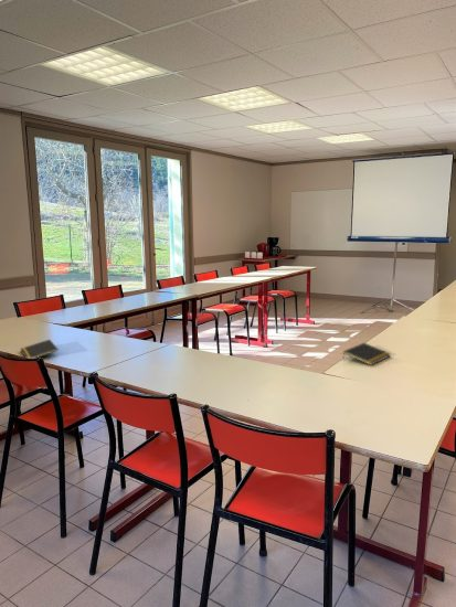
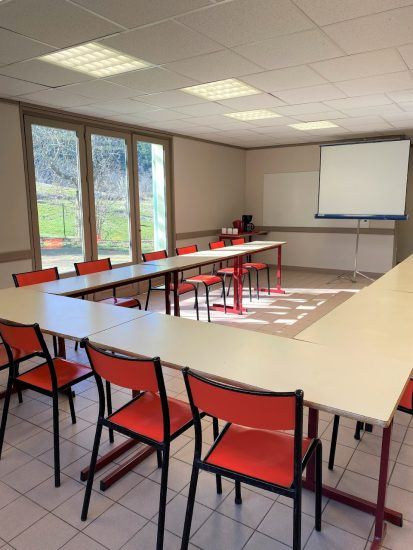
- notepad [341,342,392,366]
- notepad [20,339,60,359]
